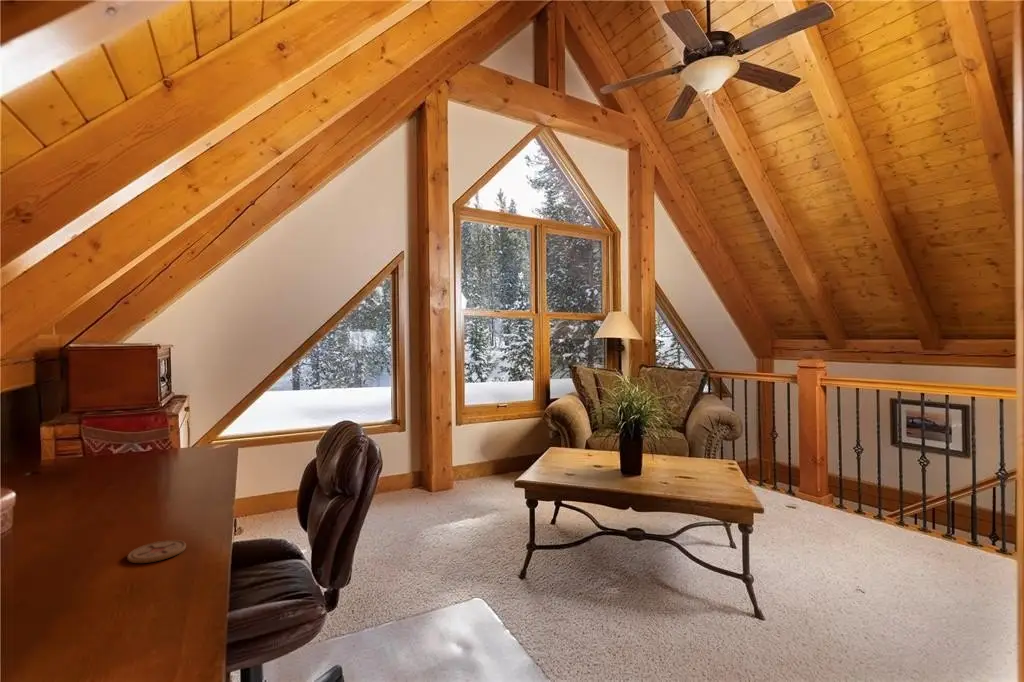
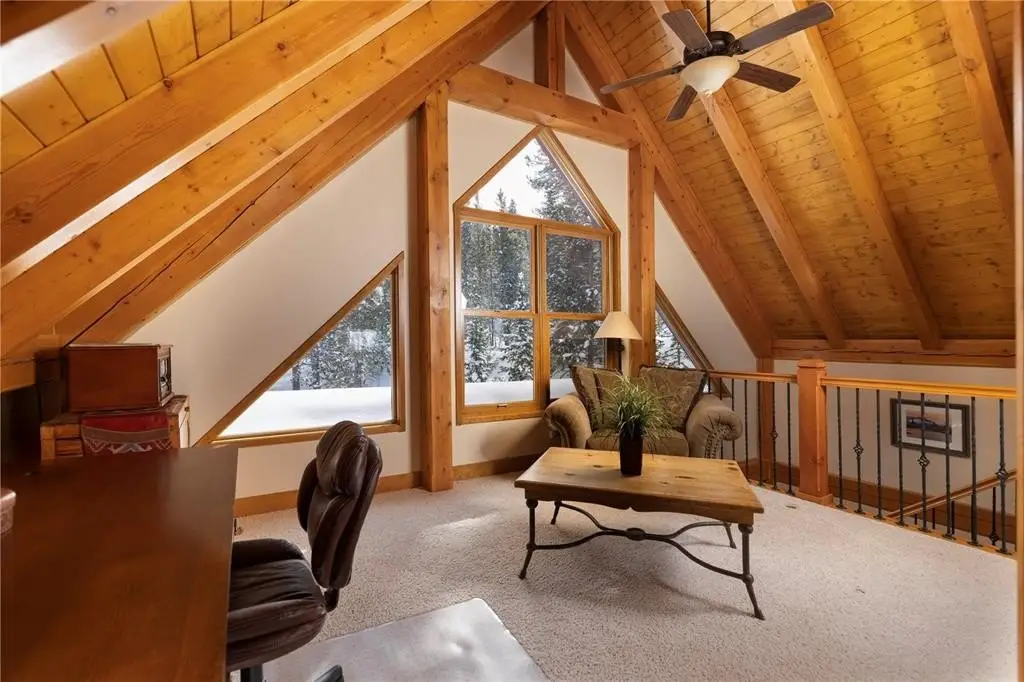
- coaster [126,539,187,564]
